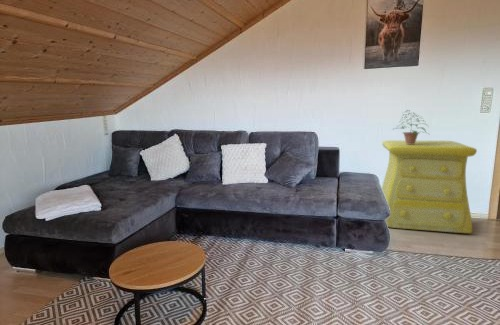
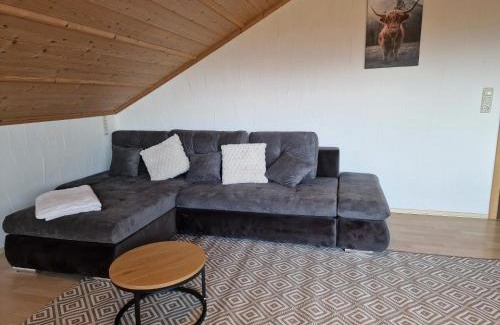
- dresser [381,139,478,234]
- potted plant [391,109,430,144]
